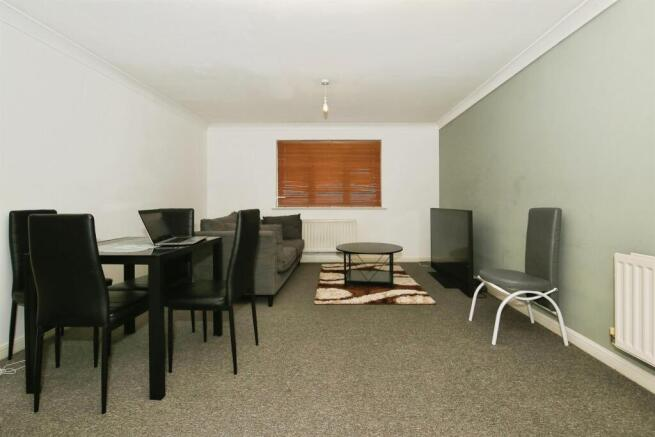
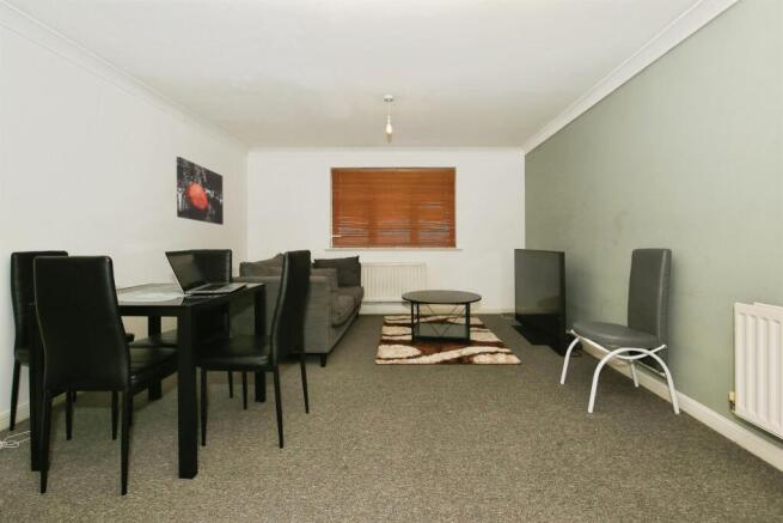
+ wall art [176,156,225,226]
